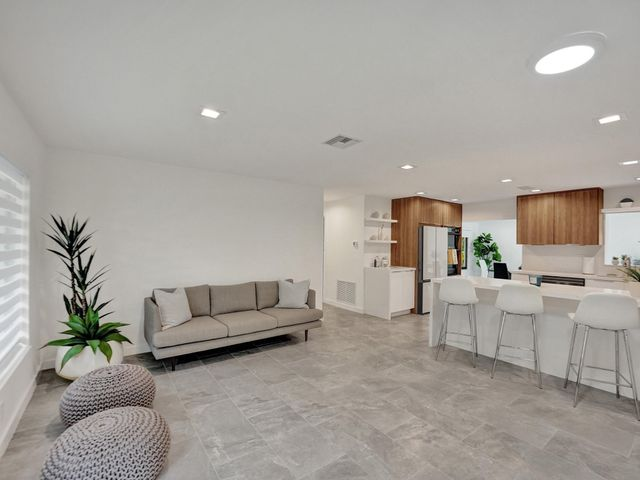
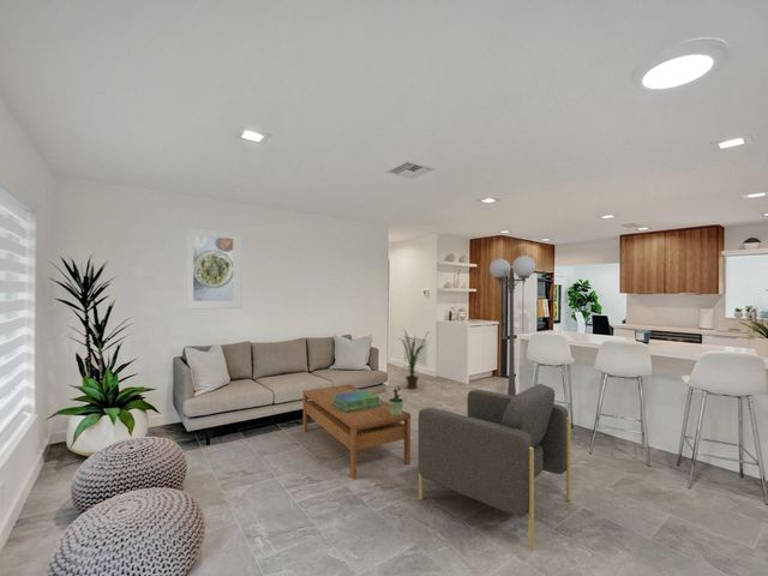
+ floor lamp [488,254,536,396]
+ armchair [418,383,572,551]
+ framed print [182,226,242,311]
+ coffee table [301,383,412,480]
+ stack of books [332,389,380,413]
+ house plant [398,328,428,390]
+ potted plant [388,385,410,416]
